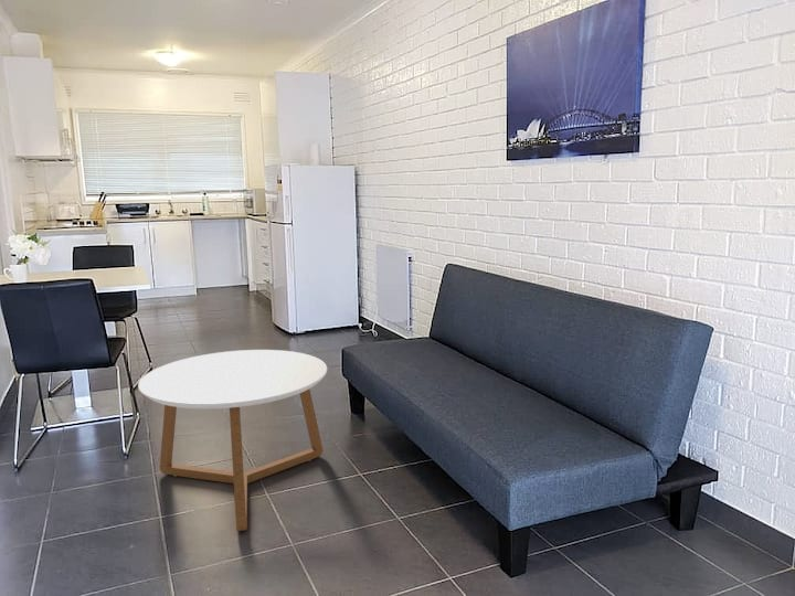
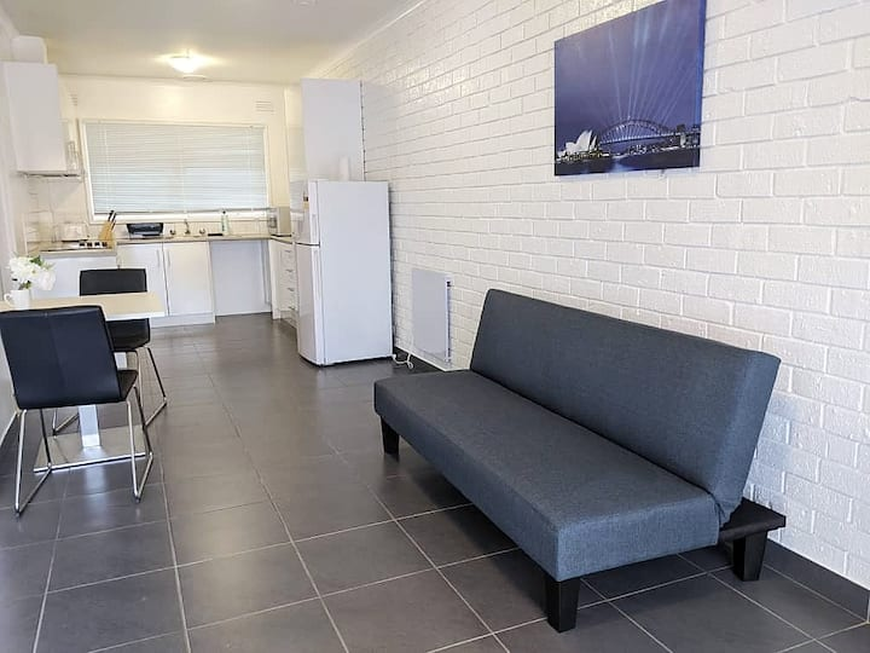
- coffee table [137,349,328,532]
